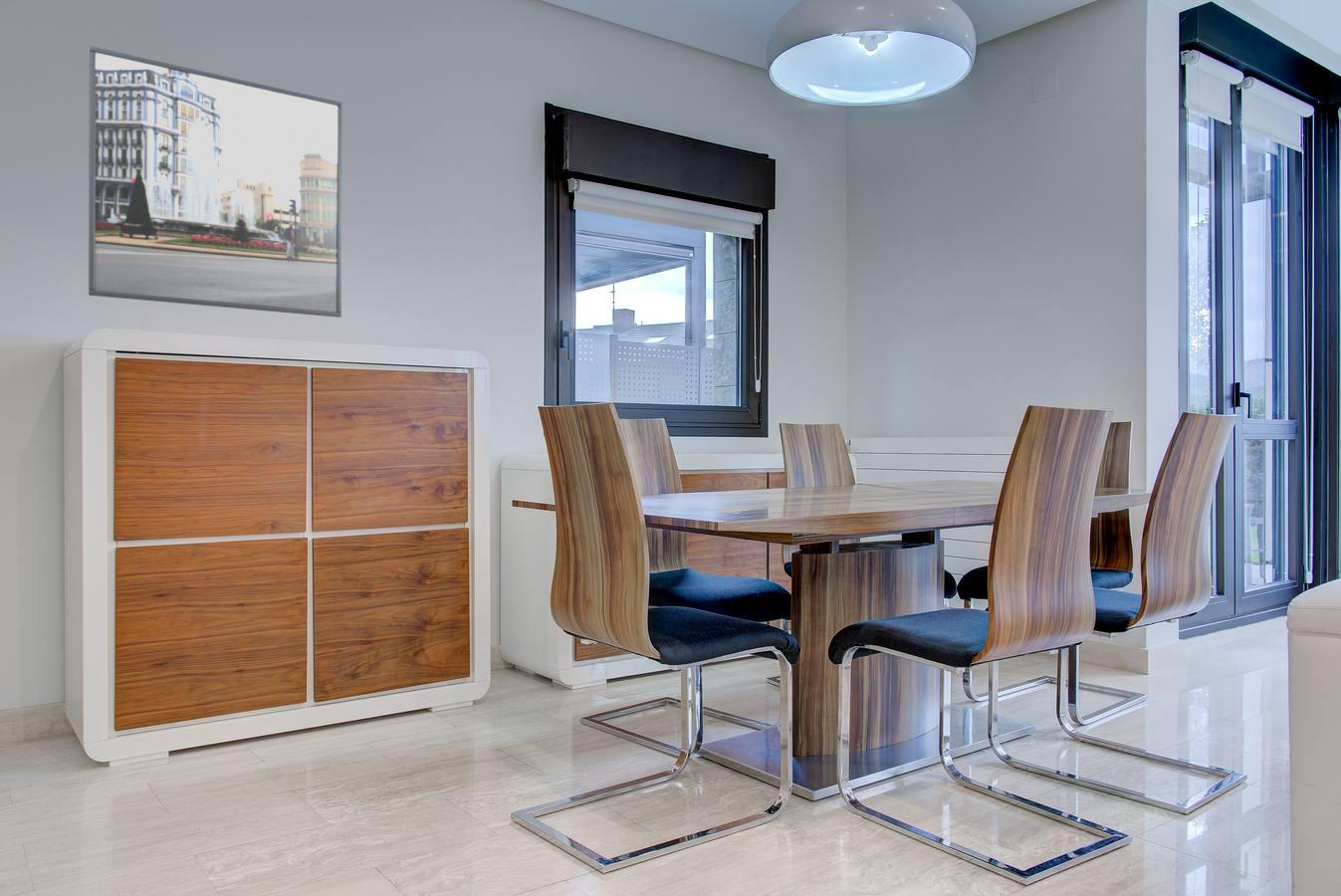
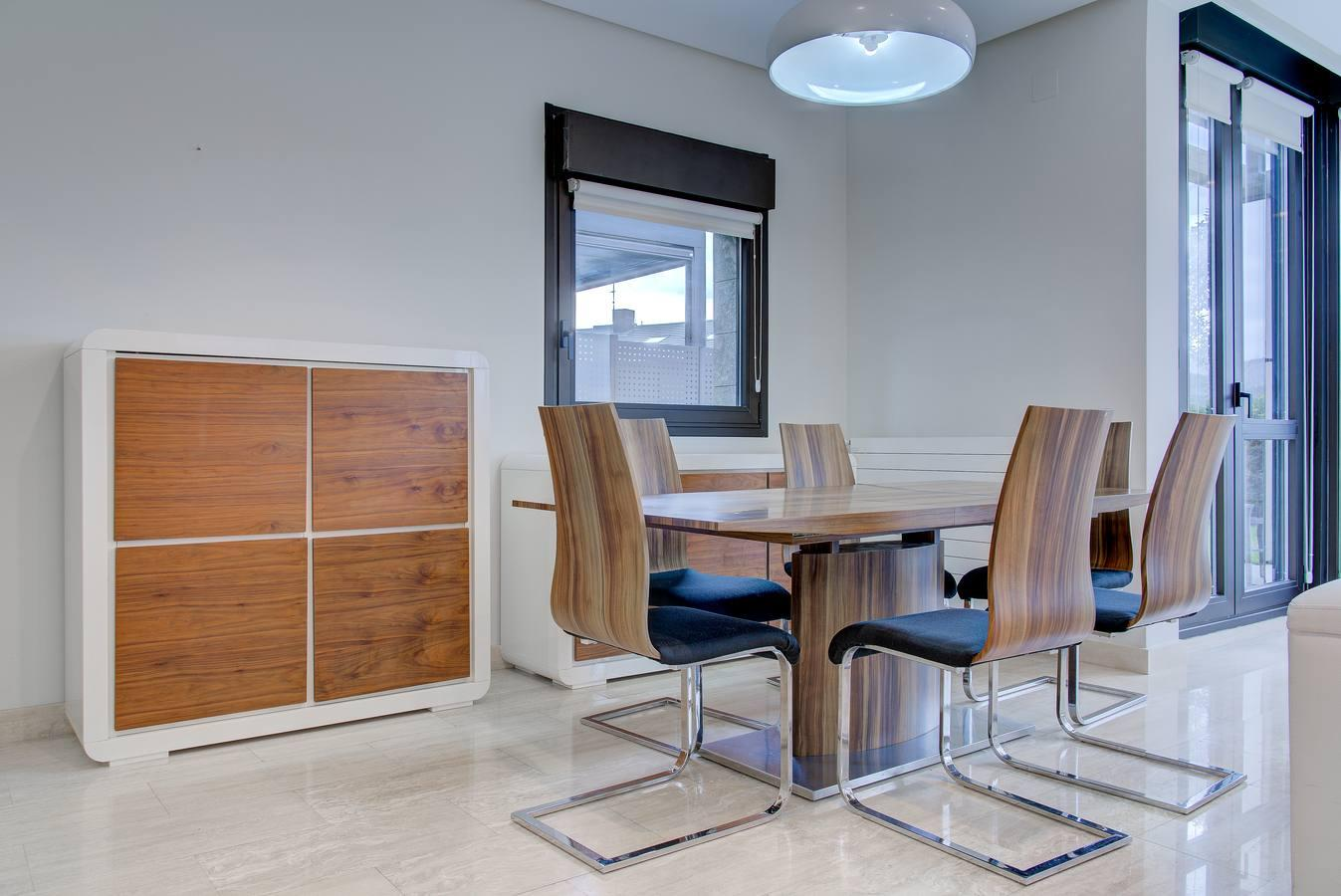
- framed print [88,46,343,319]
